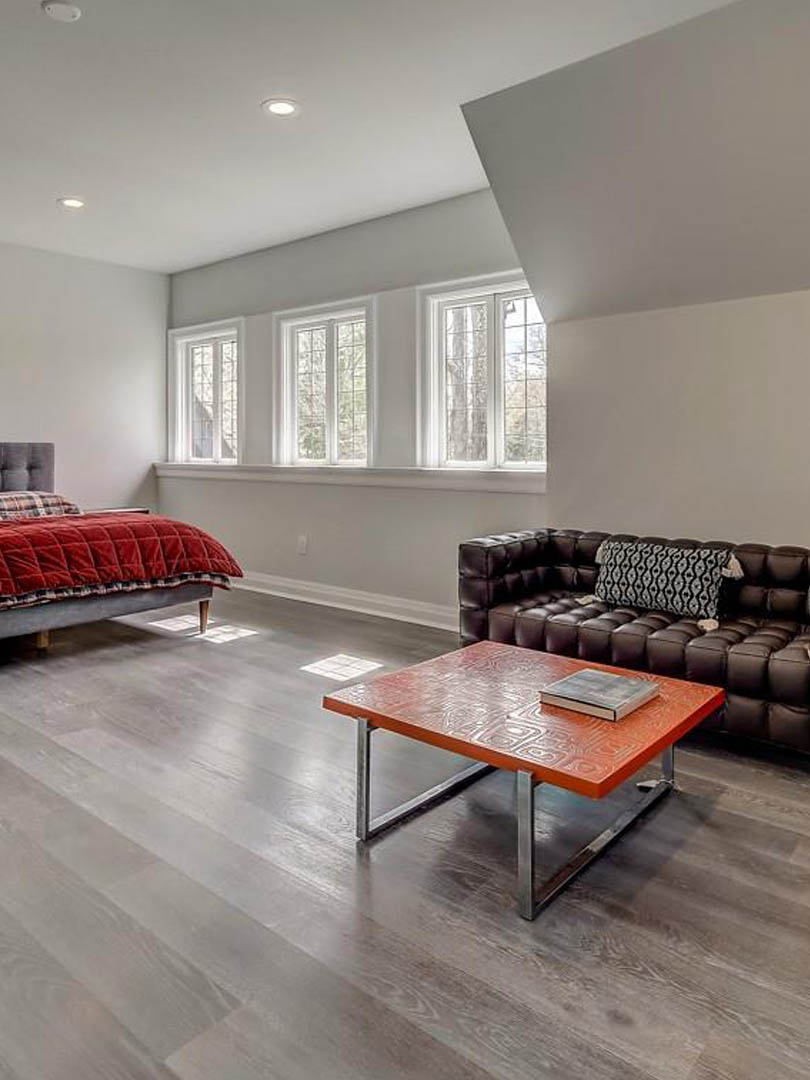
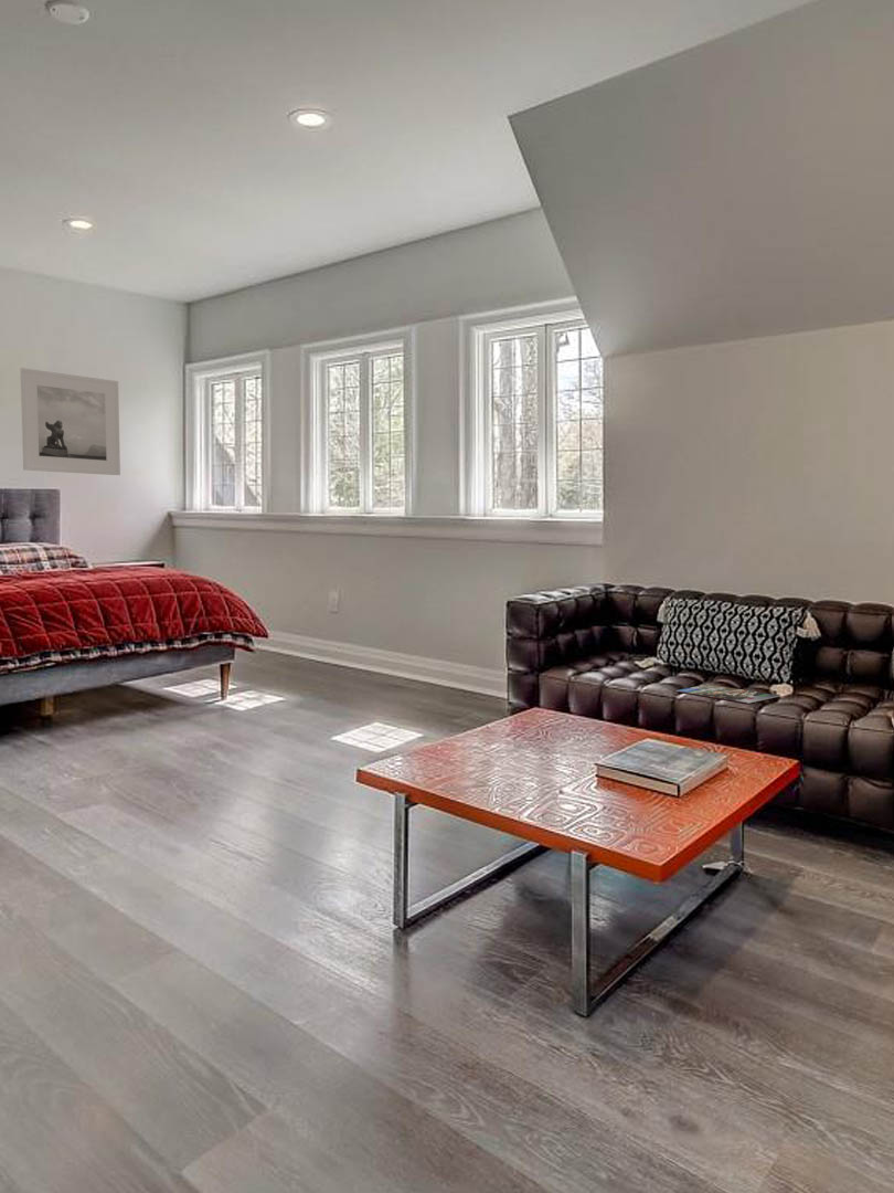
+ magazine [675,684,780,705]
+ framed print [19,367,121,476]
